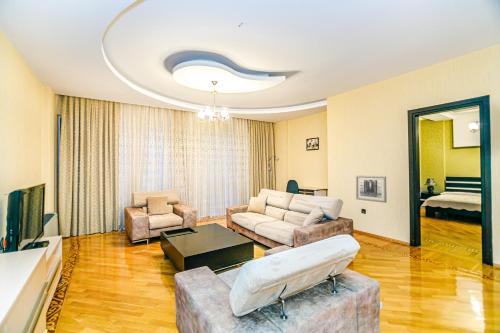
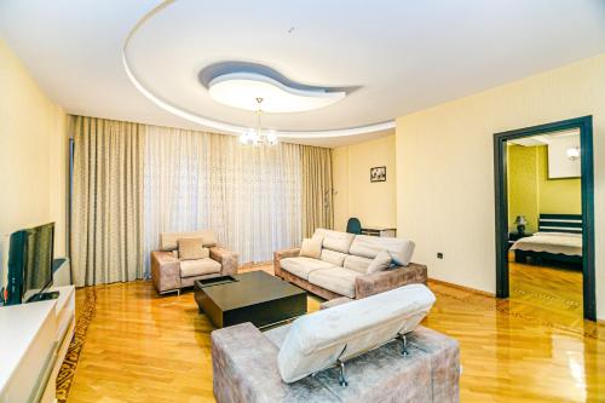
- wall art [355,175,388,204]
